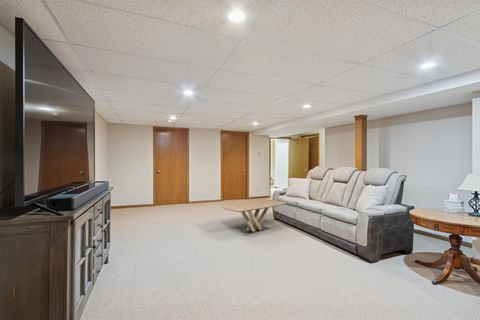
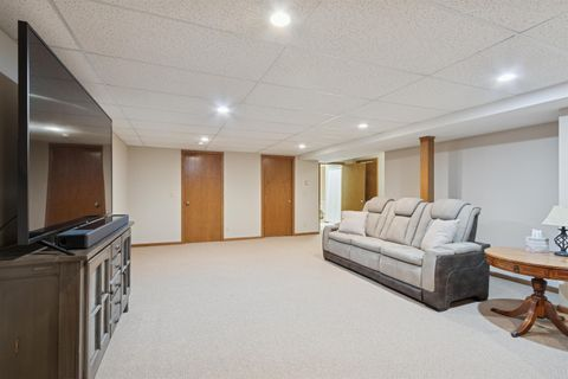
- coffee table [221,199,287,235]
